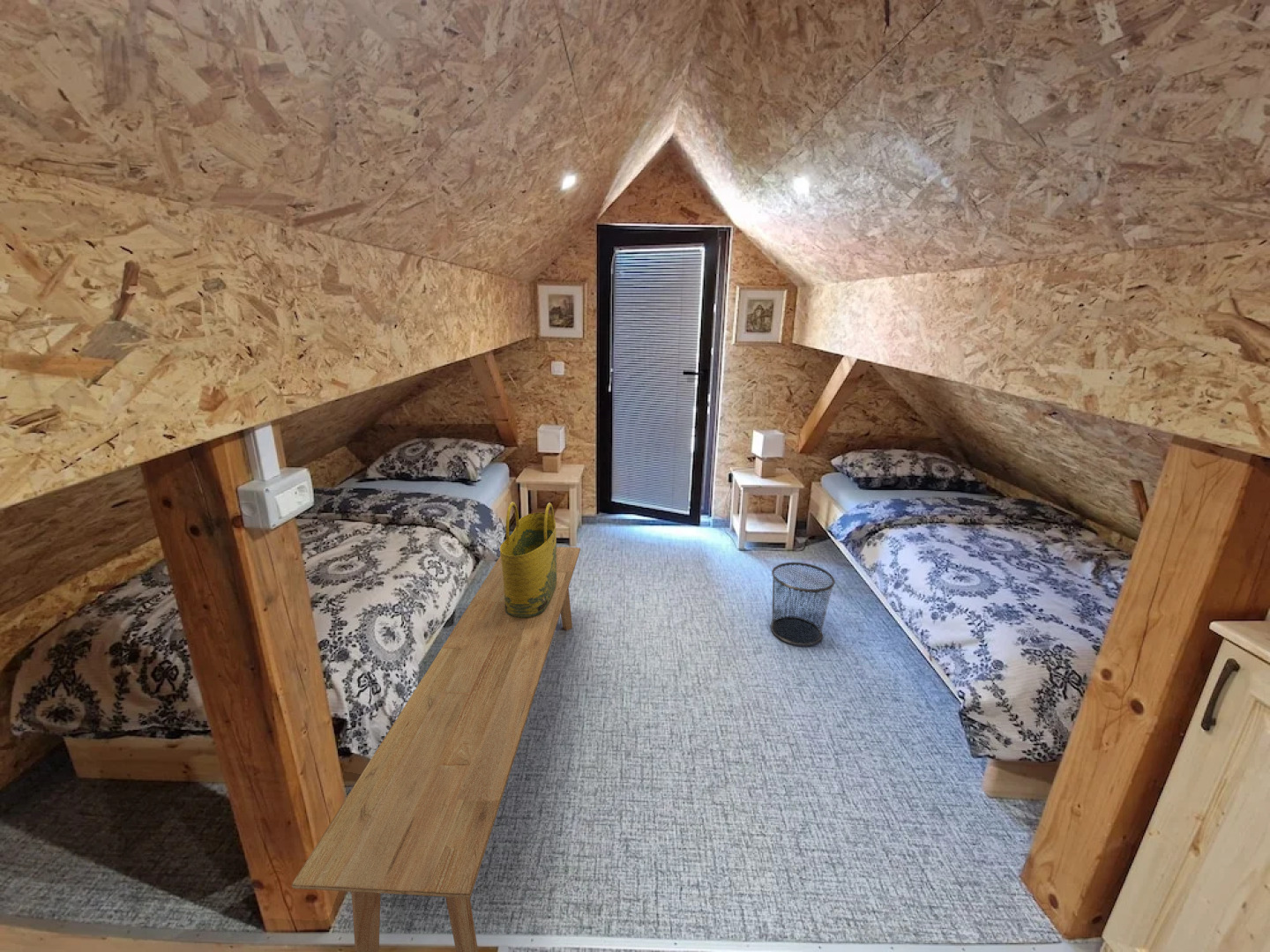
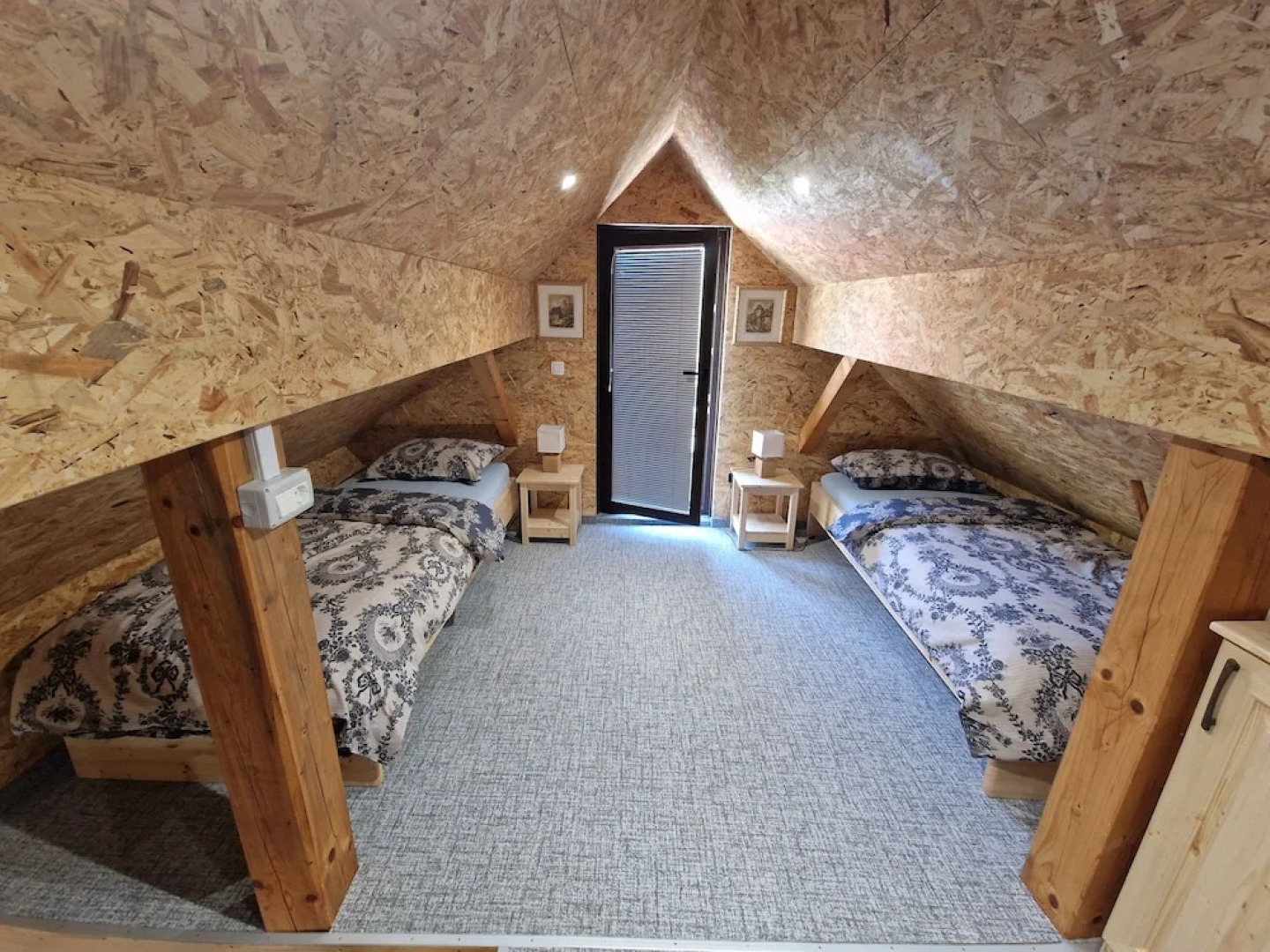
- bench [291,547,581,952]
- tote bag [499,501,557,618]
- waste bin [770,562,836,646]
